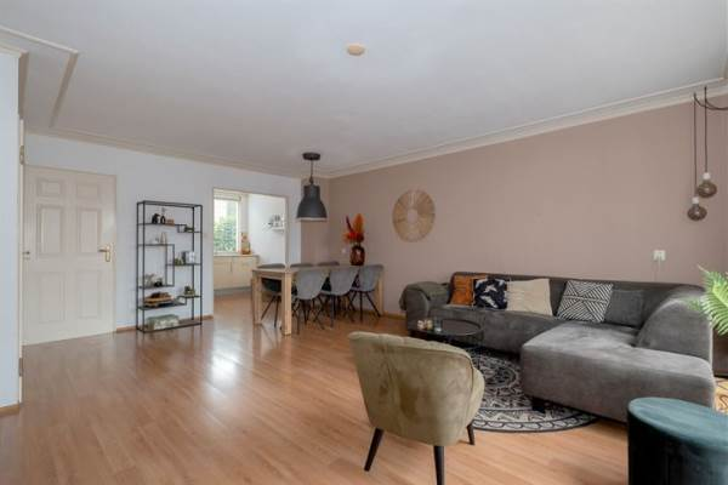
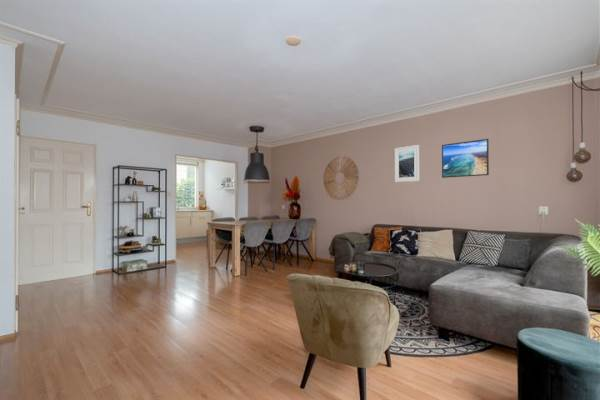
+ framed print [394,144,420,183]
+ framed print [441,138,490,179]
